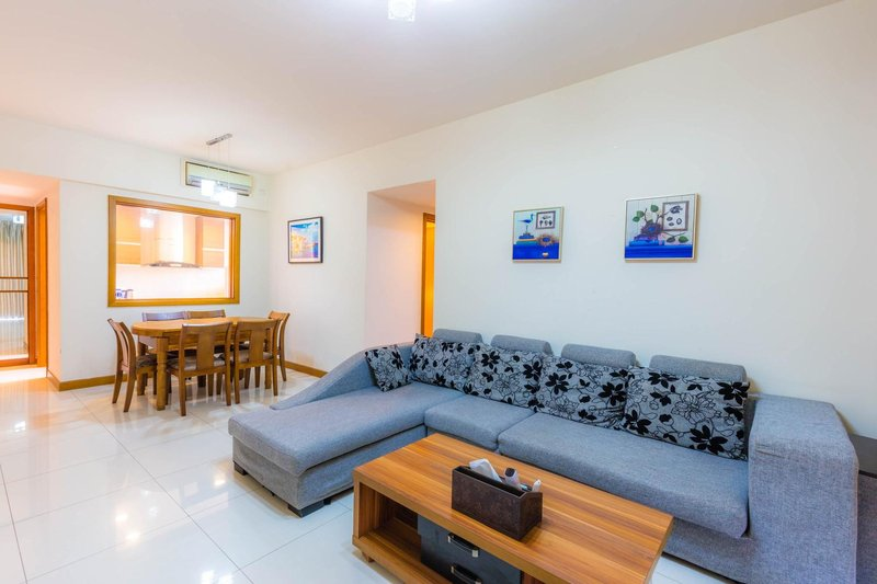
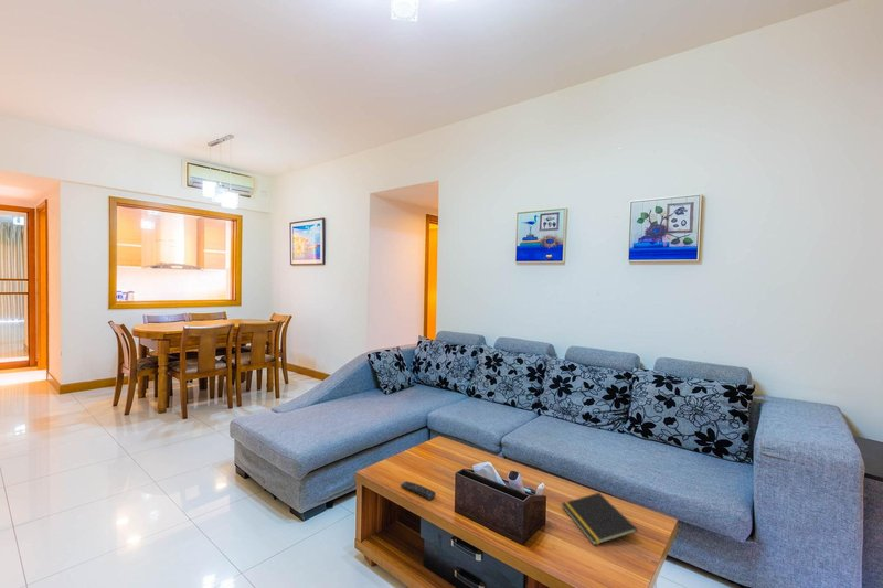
+ remote control [400,480,437,501]
+ notepad [561,492,638,546]
